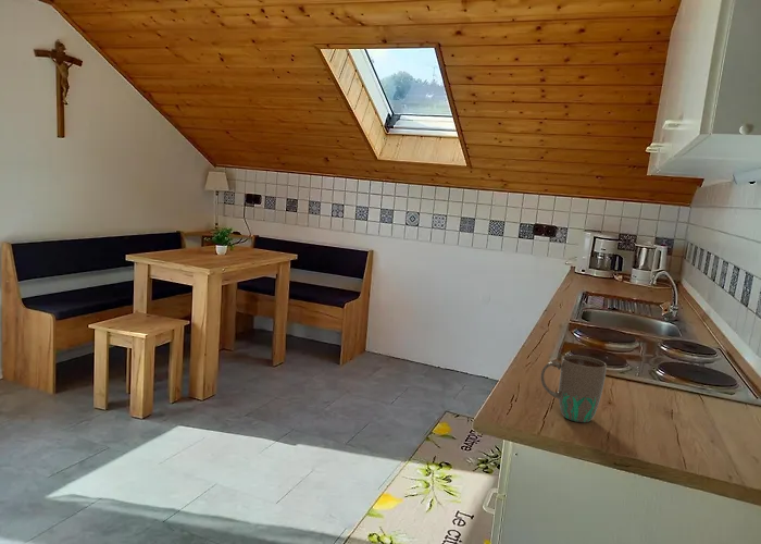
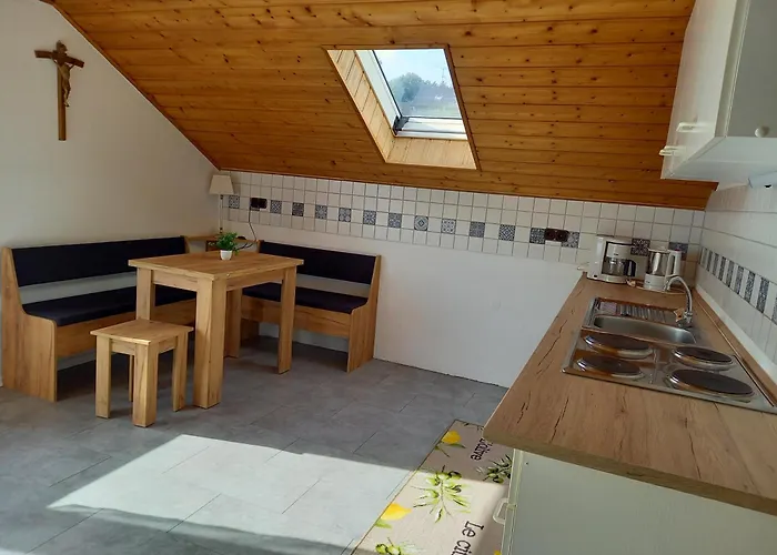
- mug [540,354,608,423]
